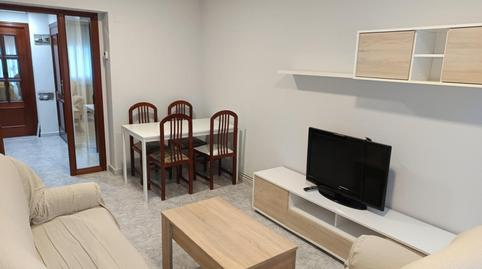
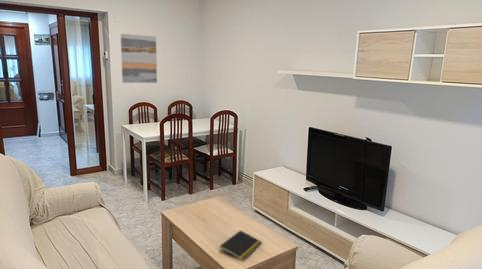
+ wall art [119,33,158,84]
+ notepad [218,229,263,262]
